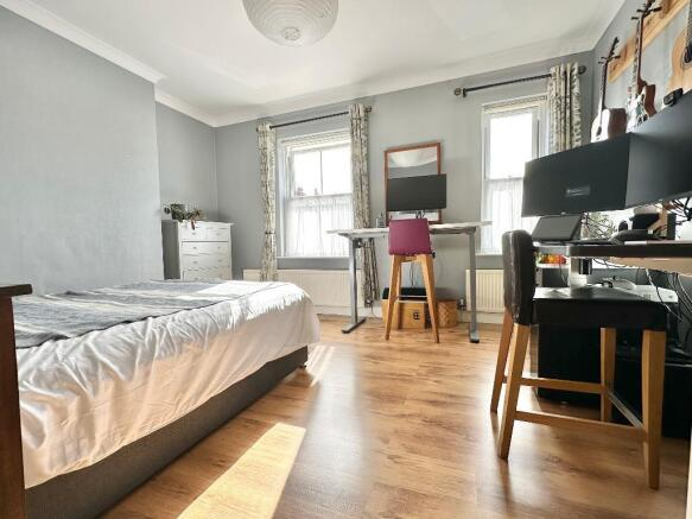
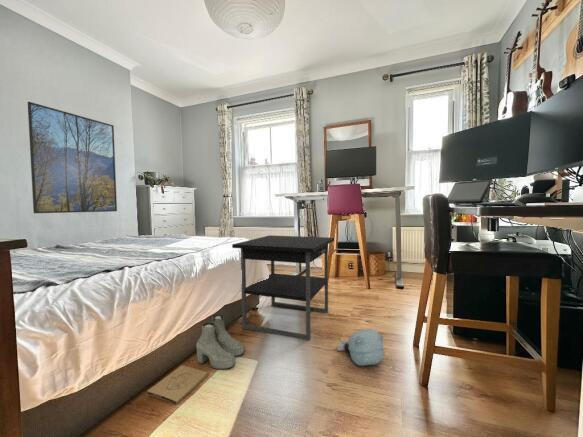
+ plush toy [336,328,386,367]
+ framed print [27,101,118,214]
+ box [146,364,209,405]
+ boots [195,313,245,370]
+ nightstand [231,234,335,342]
